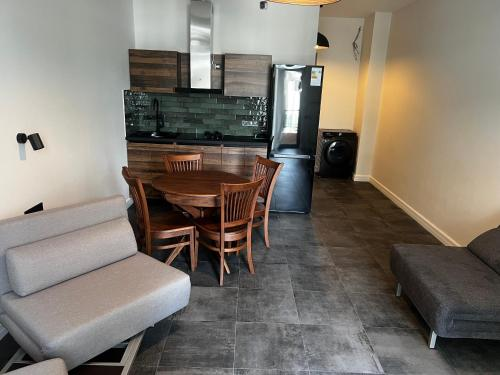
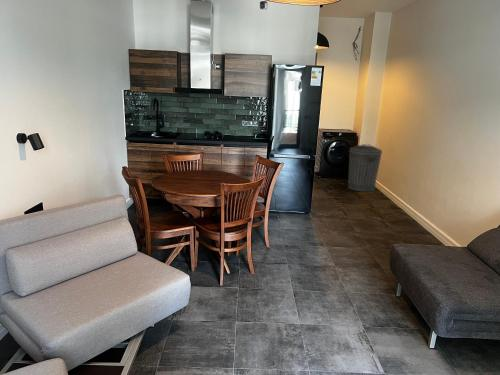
+ trash can [347,143,383,192]
